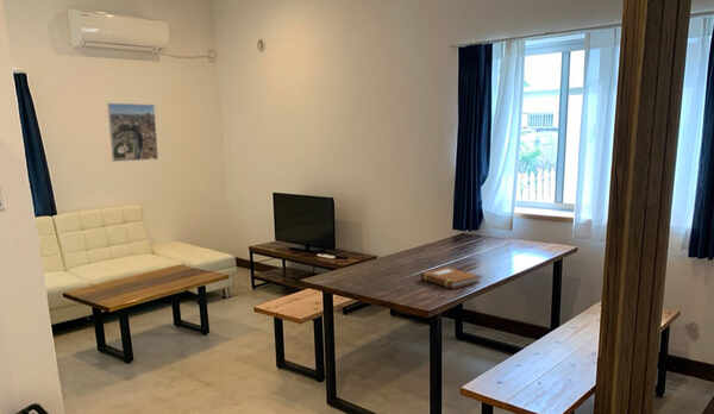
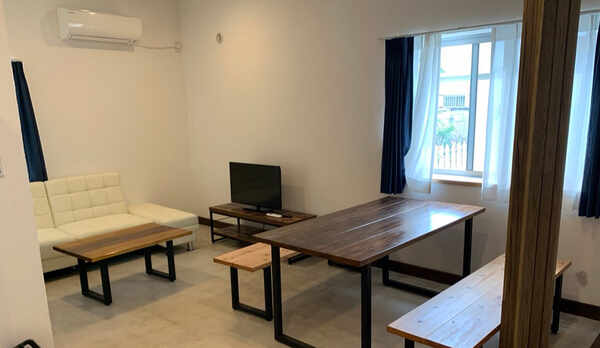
- notebook [419,266,480,290]
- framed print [106,102,159,163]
